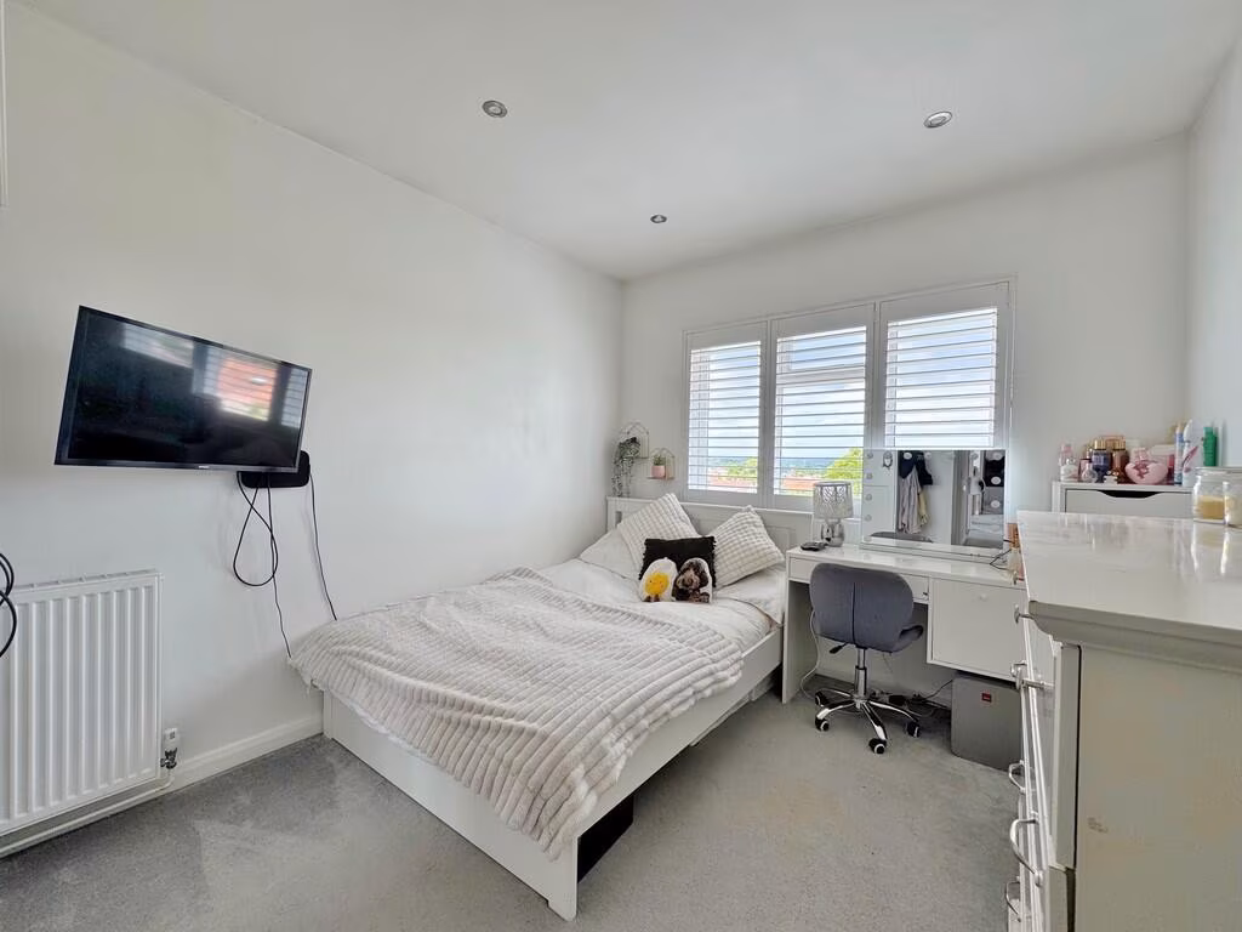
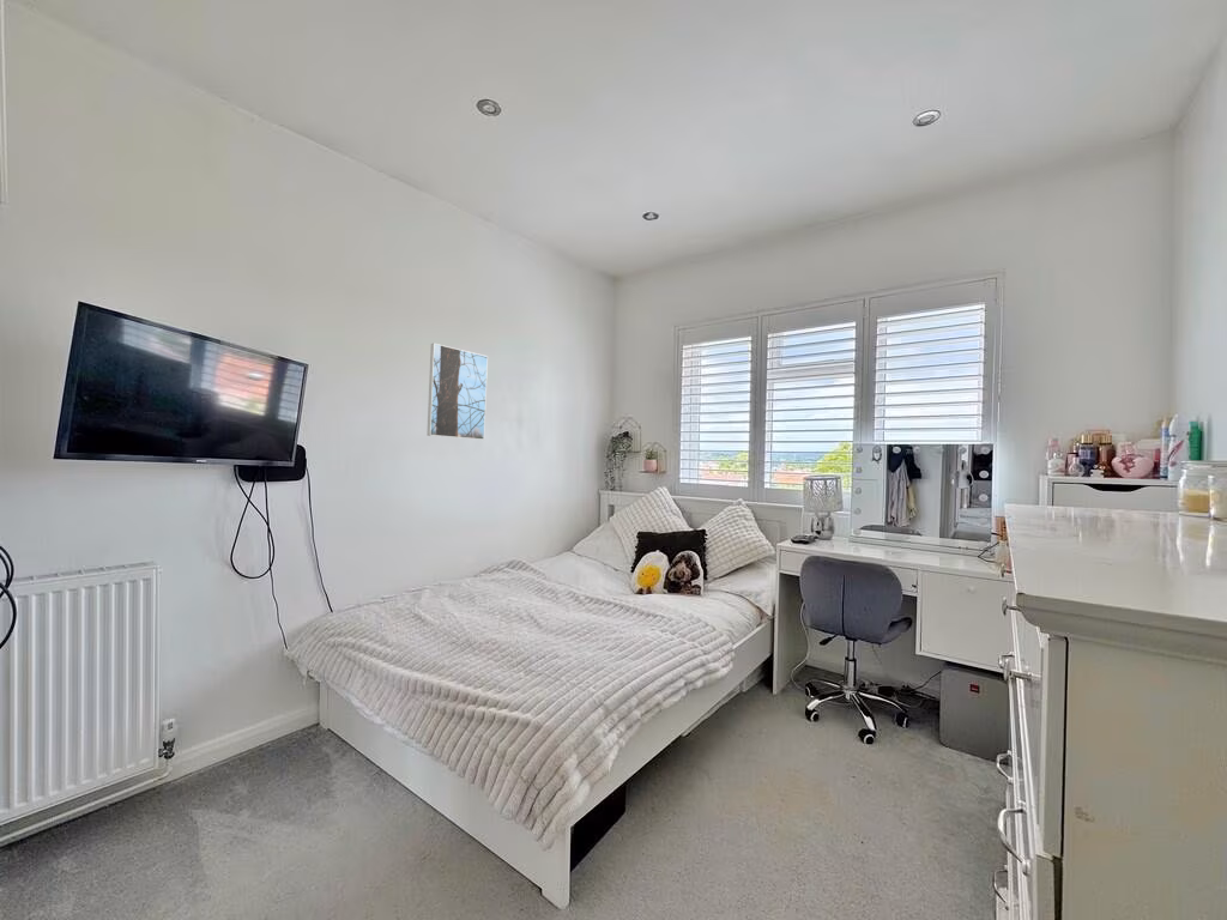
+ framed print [425,343,489,441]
